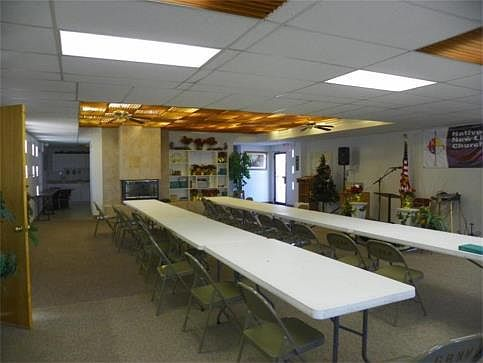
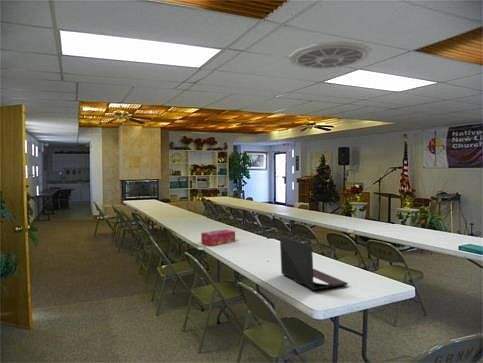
+ laptop [279,235,349,291]
+ ceiling vent [288,40,373,70]
+ tissue box [200,228,236,247]
